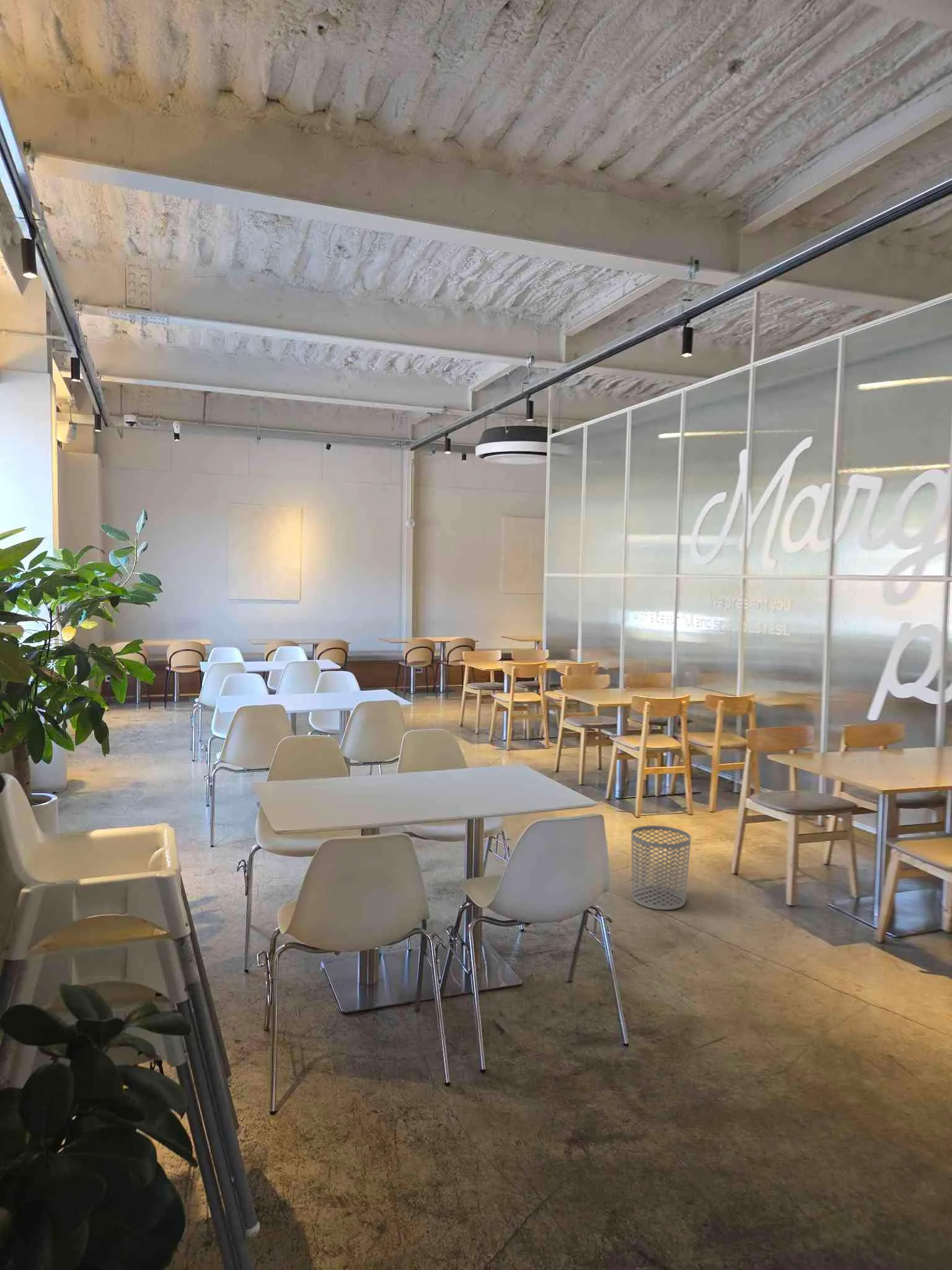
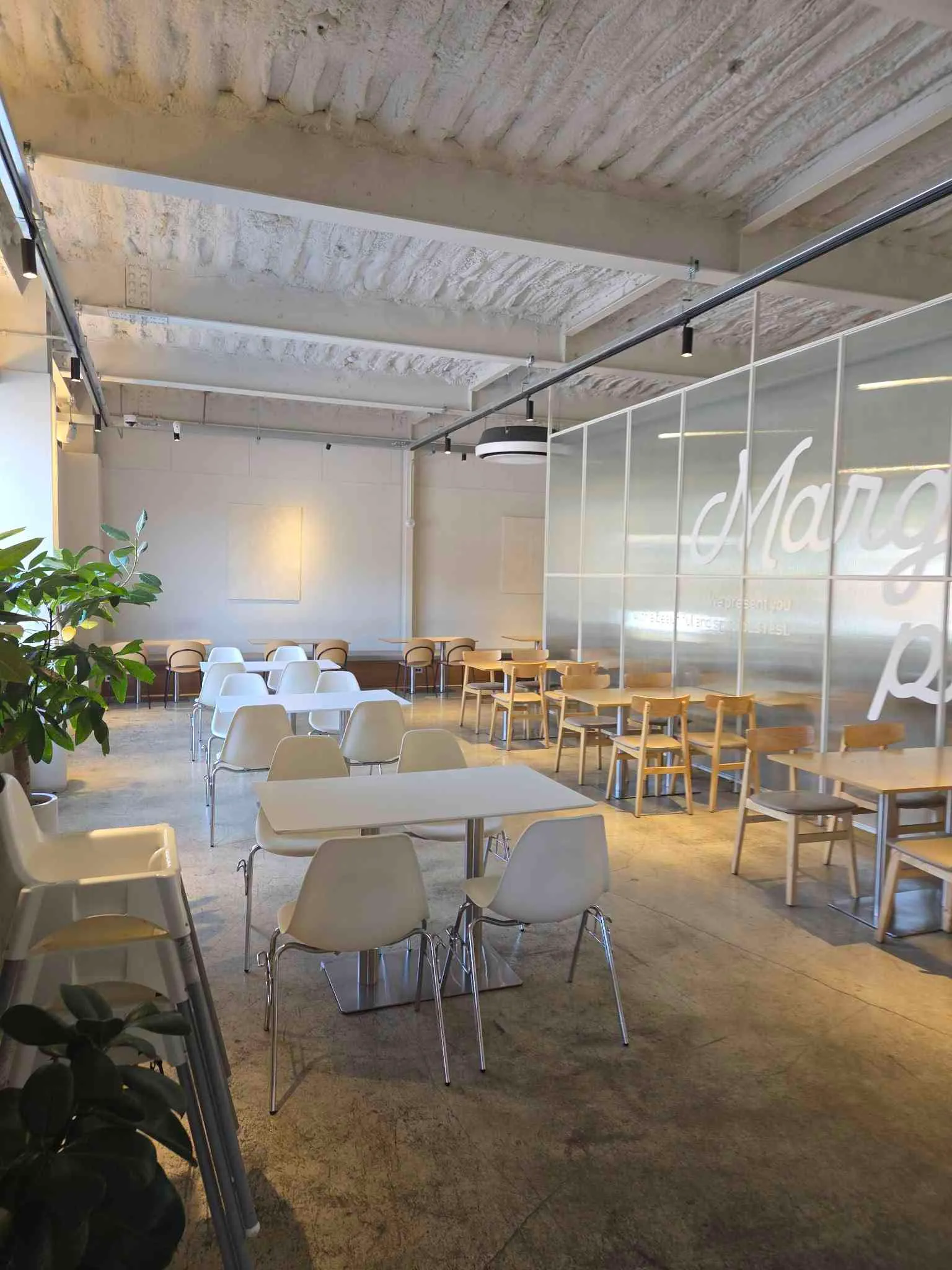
- waste bin [631,825,692,910]
